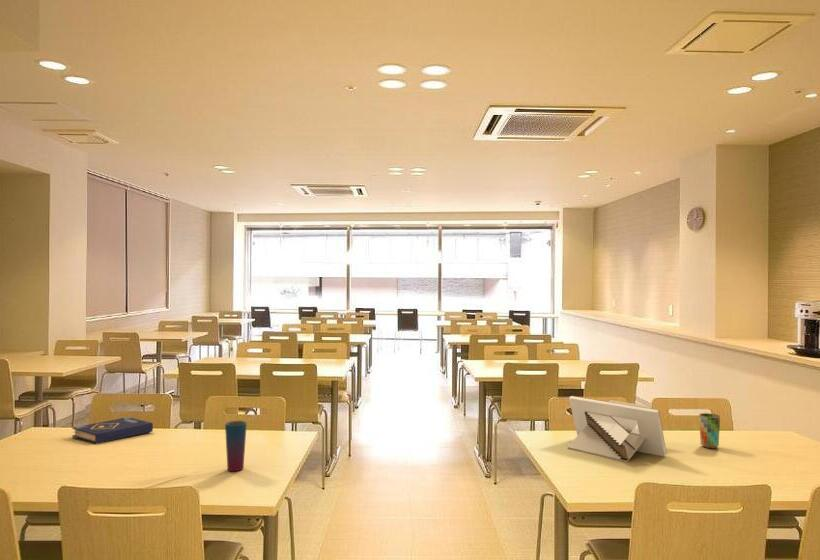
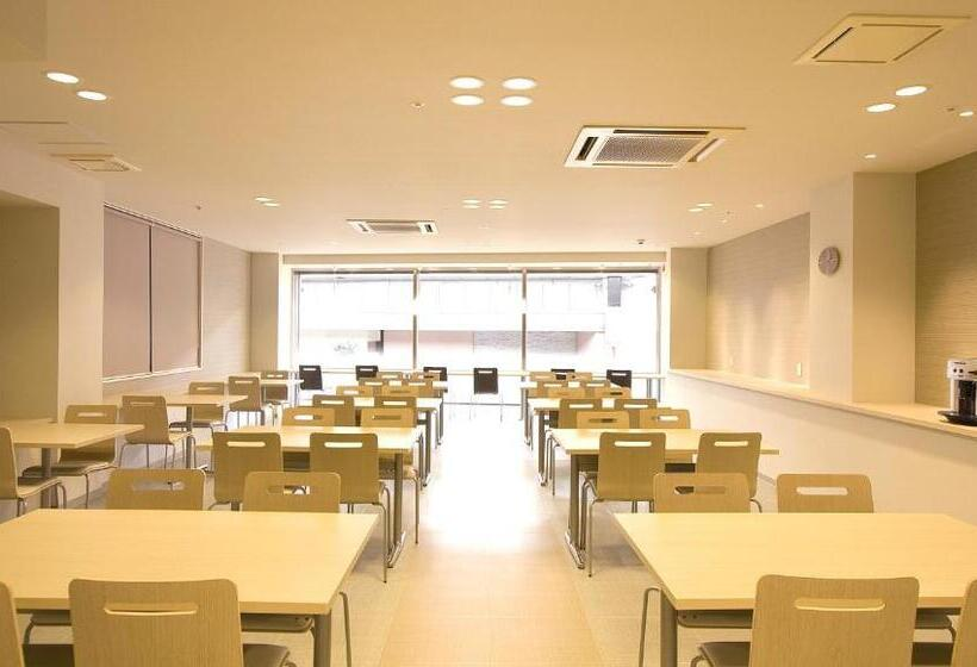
- cup [224,420,248,472]
- book [71,415,154,445]
- architectural model [566,395,668,463]
- cup [698,412,721,449]
